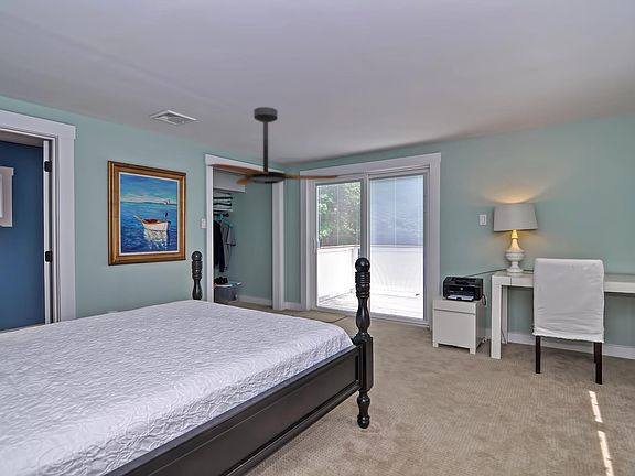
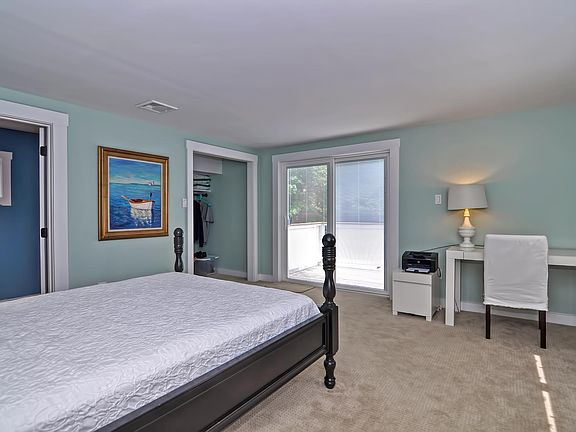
- ceiling fan [206,106,340,186]
